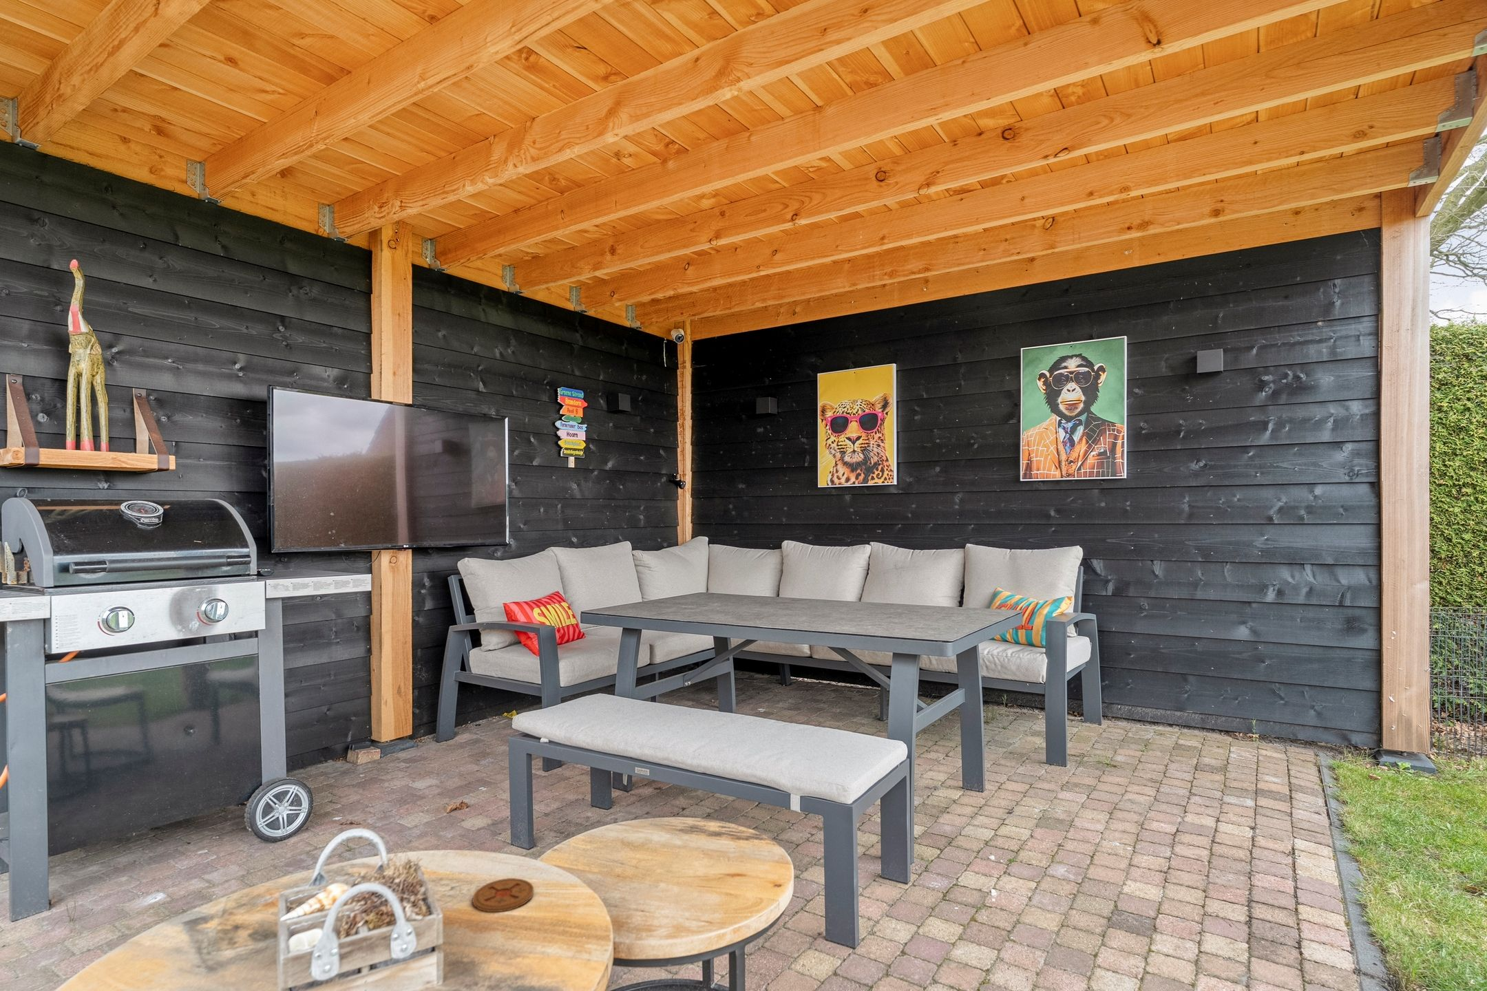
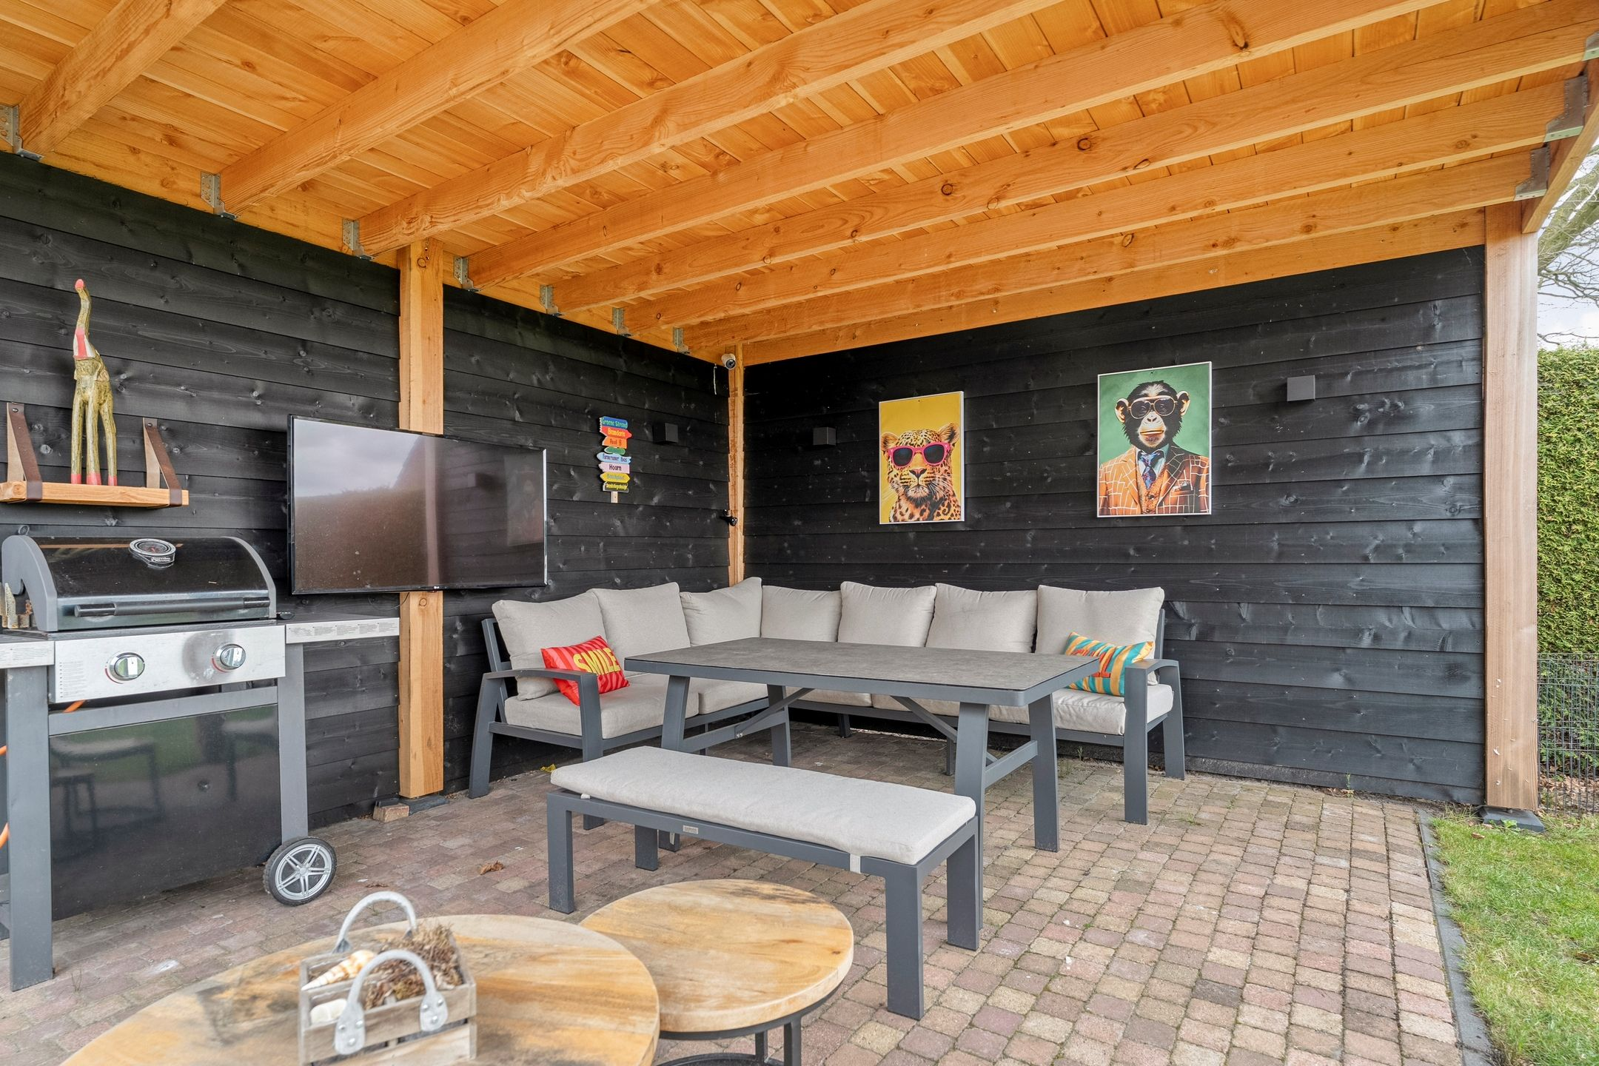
- coaster [471,877,534,912]
